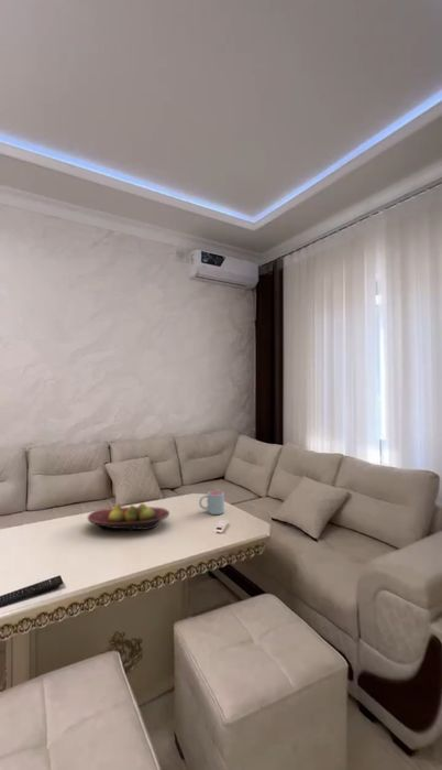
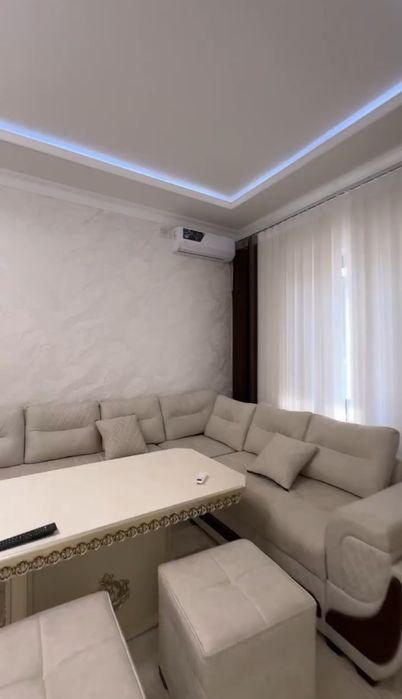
- fruit bowl [87,502,170,532]
- mug [198,490,225,516]
